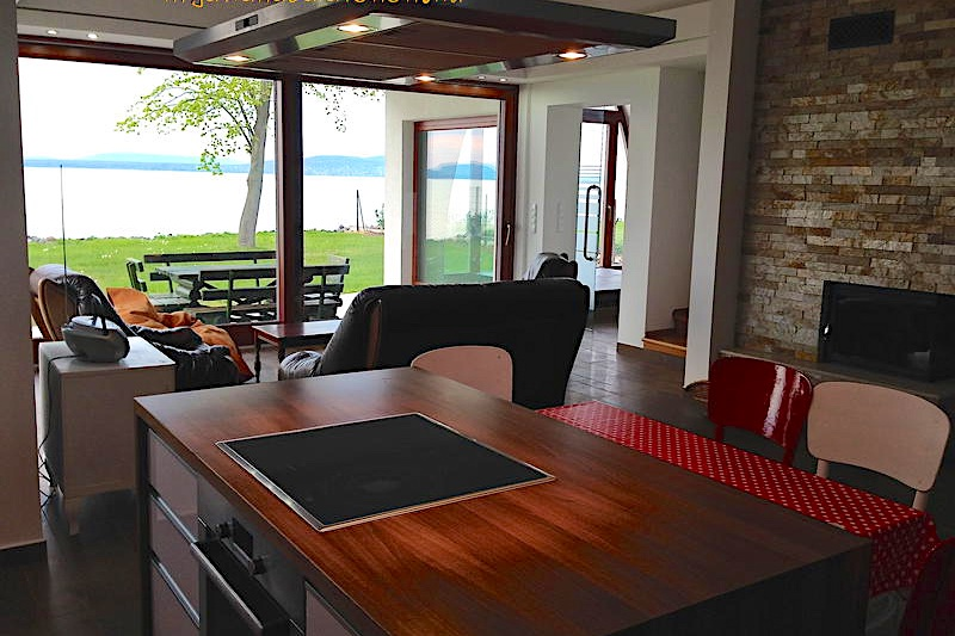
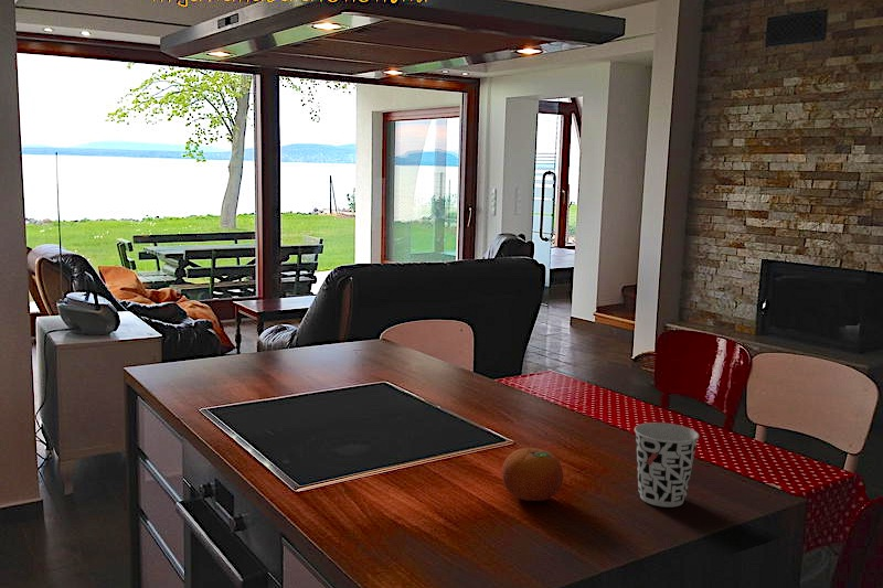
+ fruit [501,447,564,502]
+ cup [634,421,700,509]
